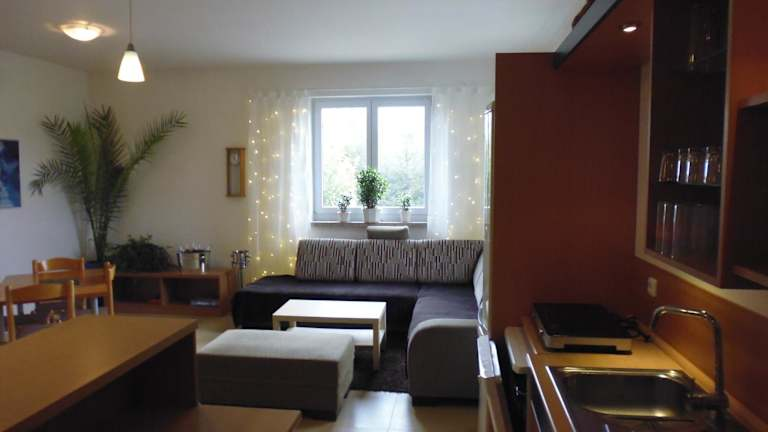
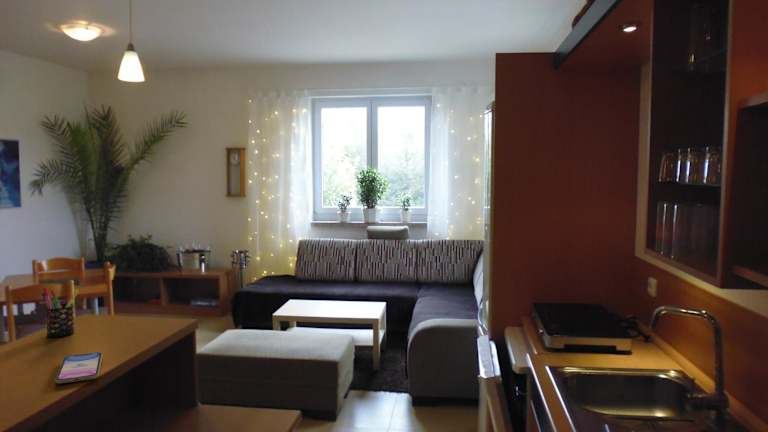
+ pen holder [40,286,79,338]
+ smartphone [54,352,103,384]
